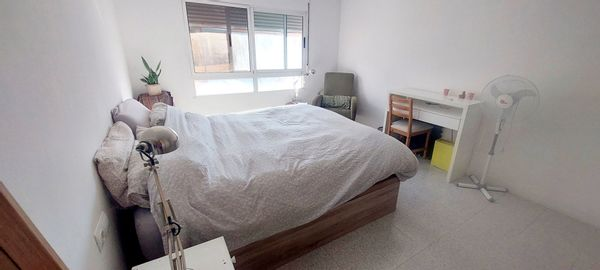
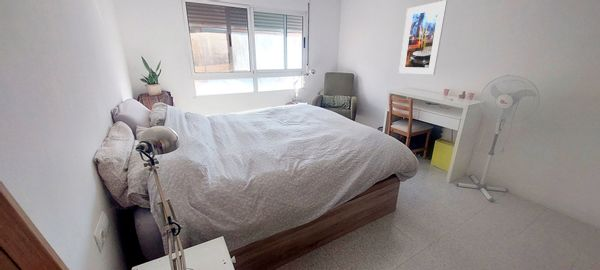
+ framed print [398,0,448,76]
